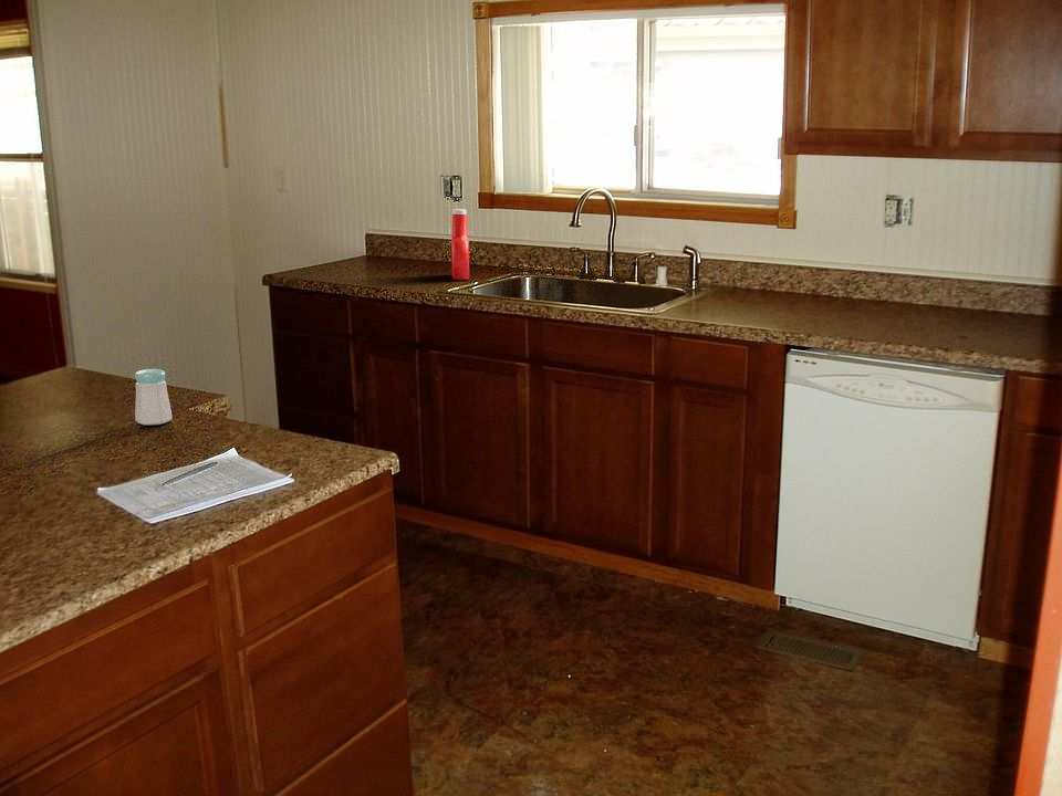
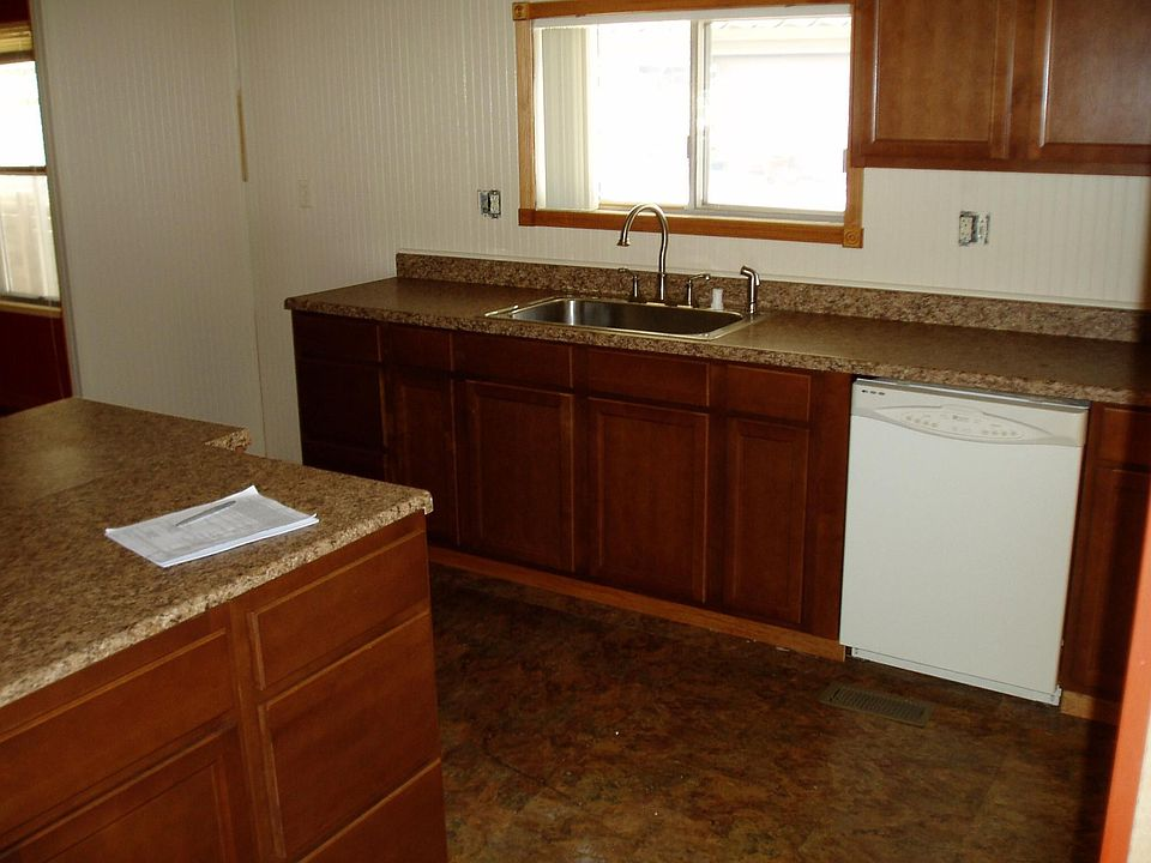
- salt shaker [134,368,174,426]
- soap bottle [450,208,470,281]
